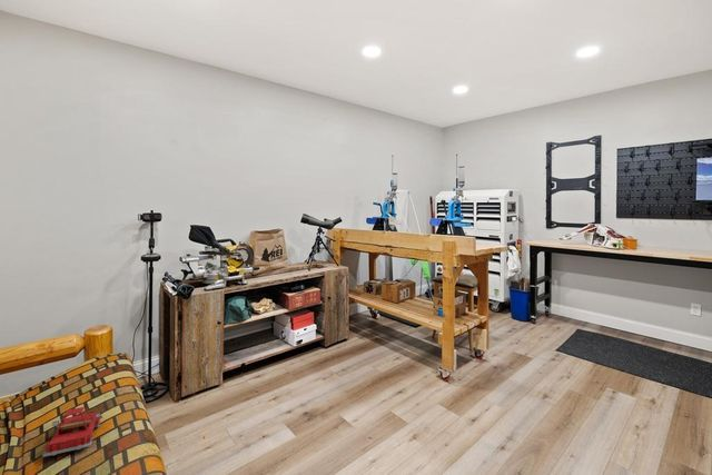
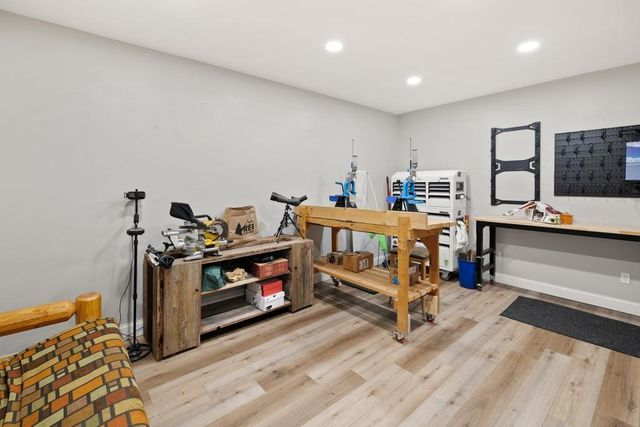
- toy car [41,406,103,458]
